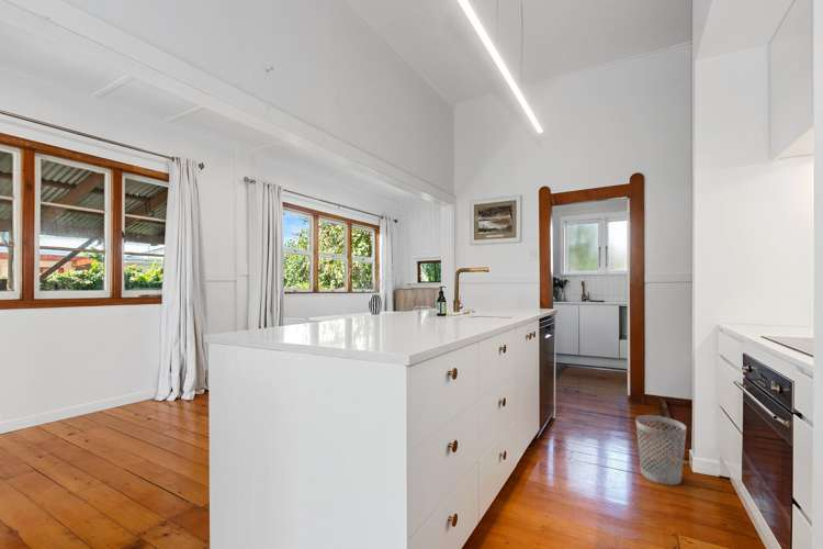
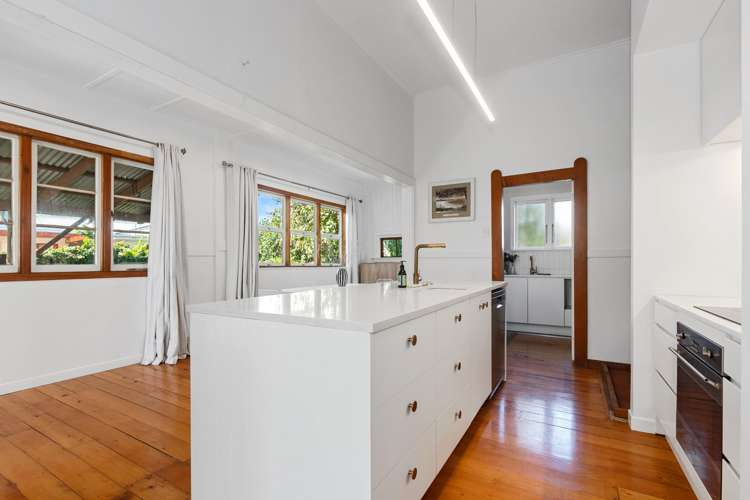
- wastebasket [634,414,688,485]
